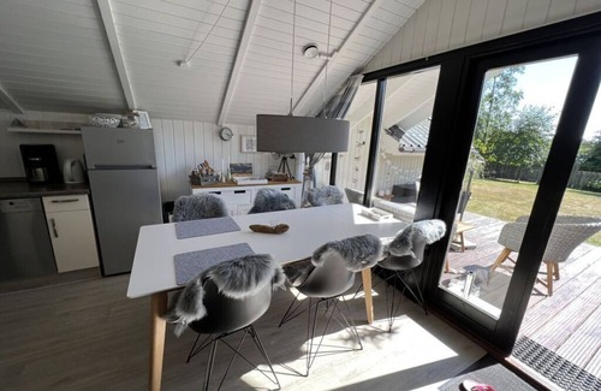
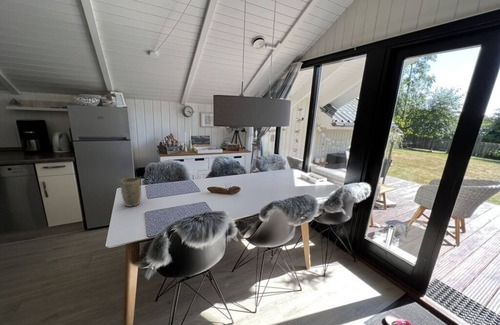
+ plant pot [120,177,142,208]
